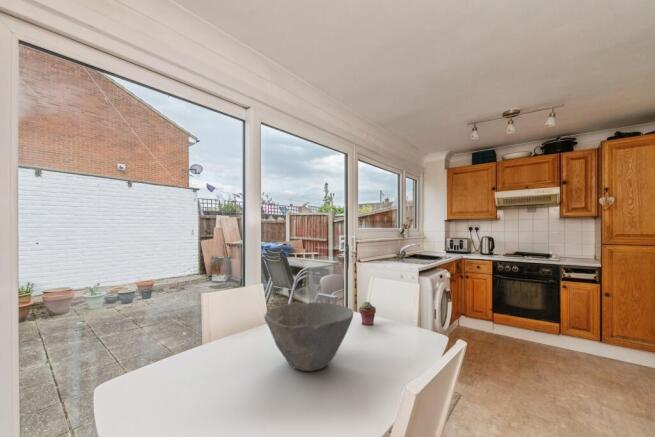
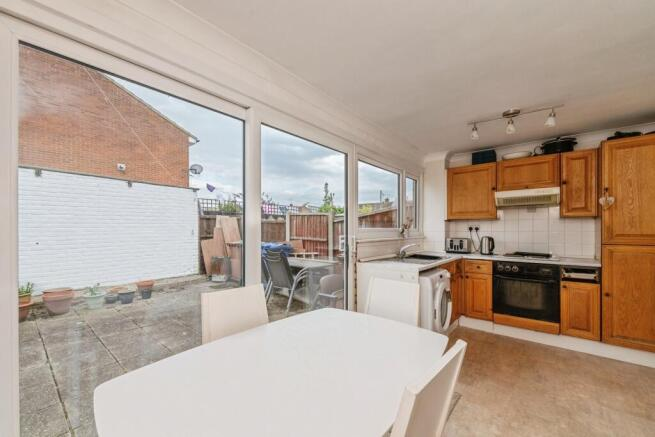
- bowl [263,301,354,372]
- potted succulent [358,300,377,326]
